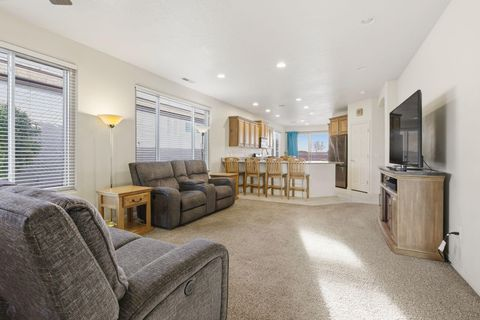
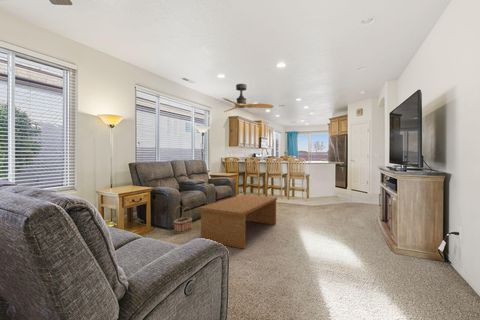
+ basket [173,205,193,235]
+ ceiling fan [222,83,274,113]
+ coffee table [198,194,278,250]
